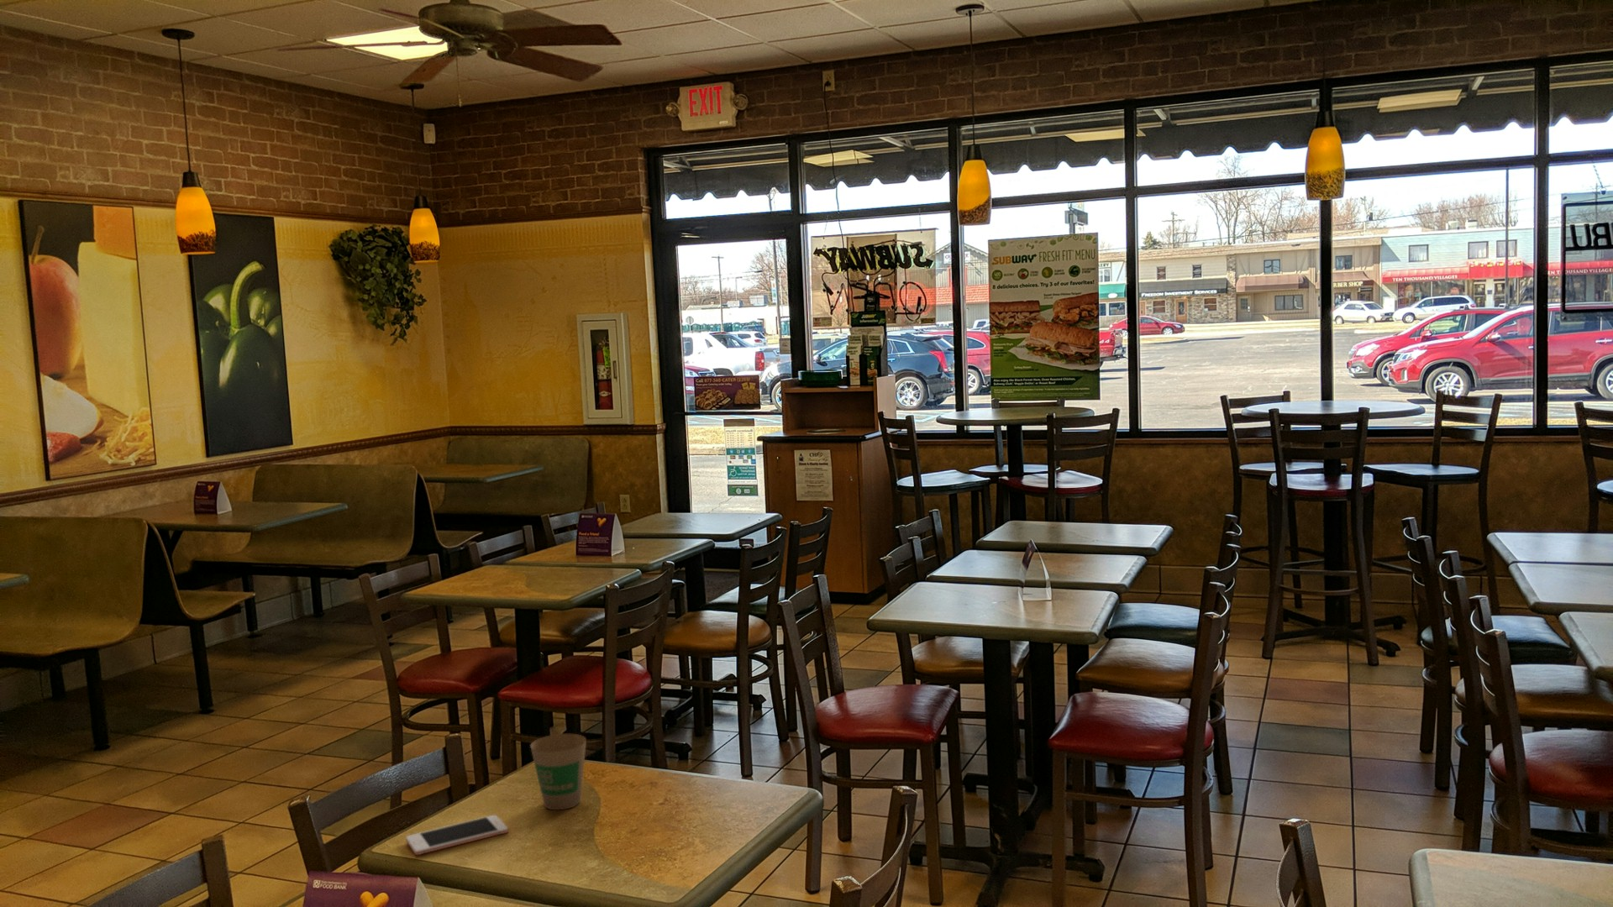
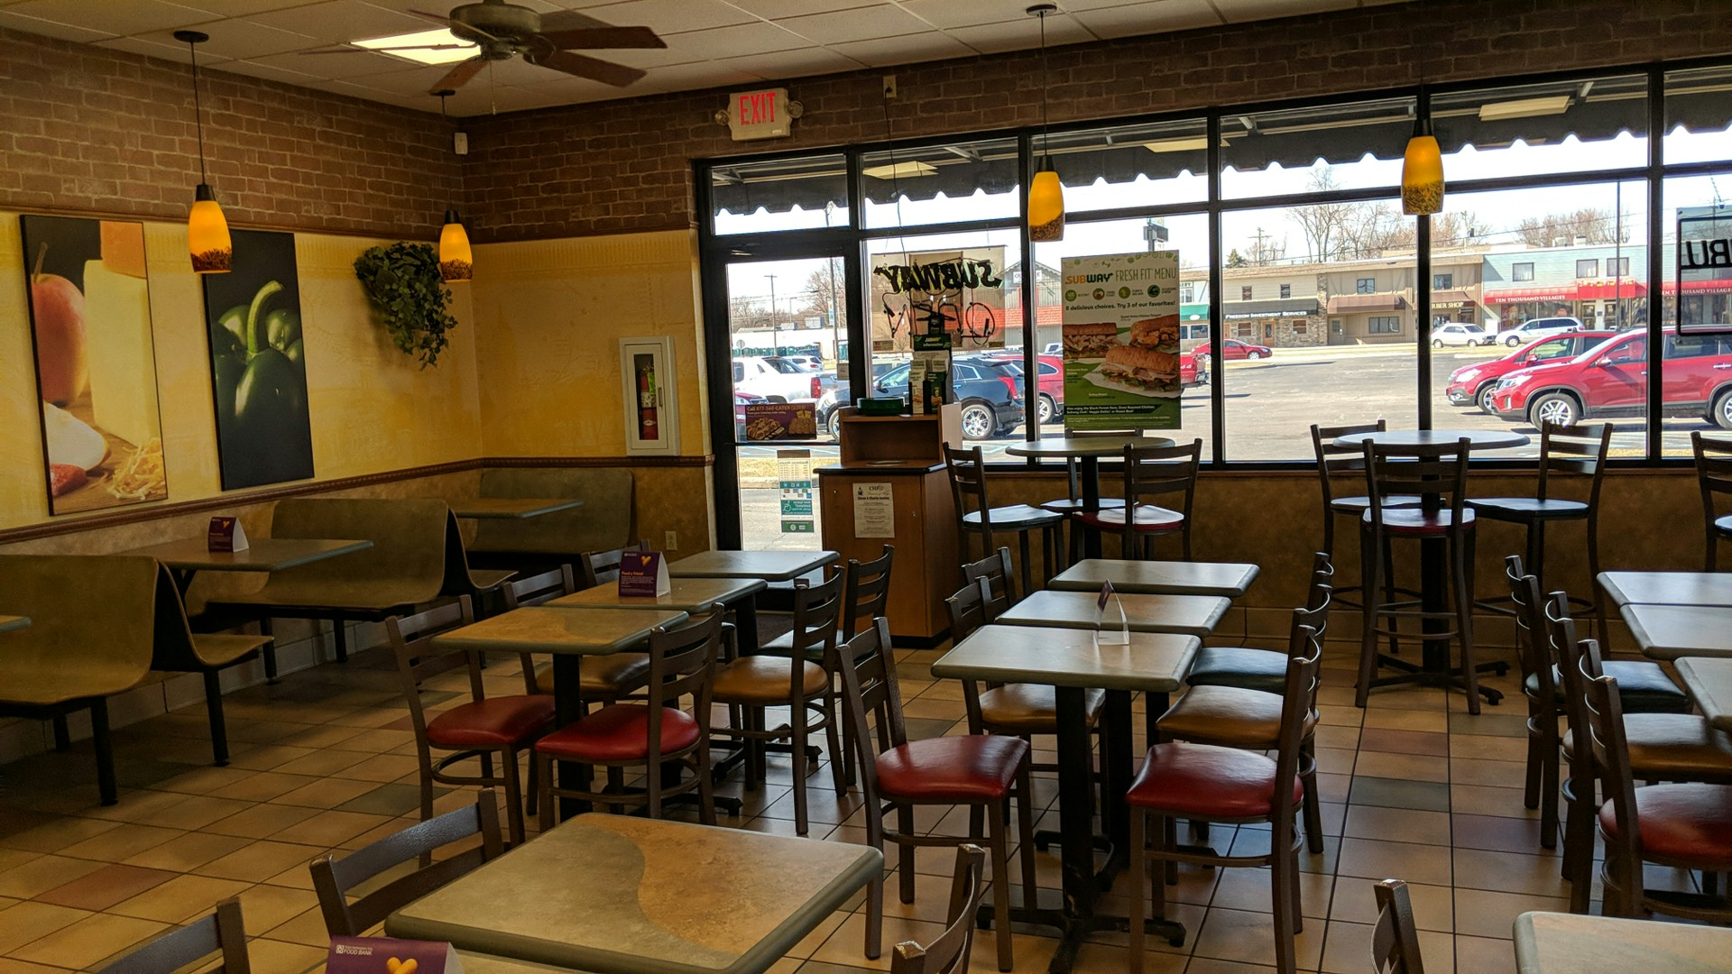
- cell phone [405,815,510,856]
- paper cup [530,733,587,811]
